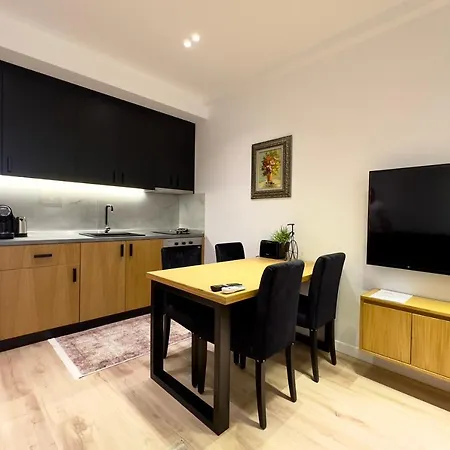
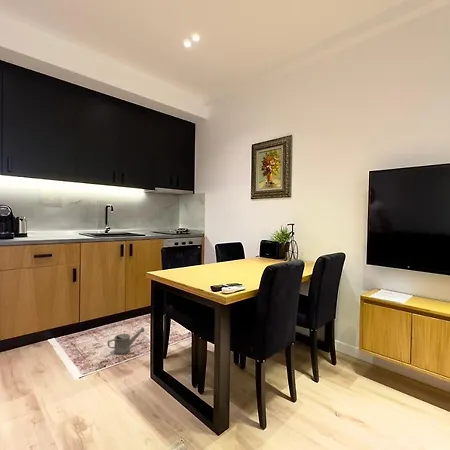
+ watering can [107,326,145,355]
